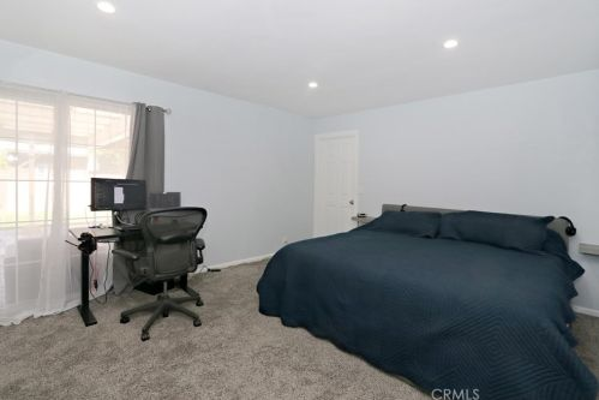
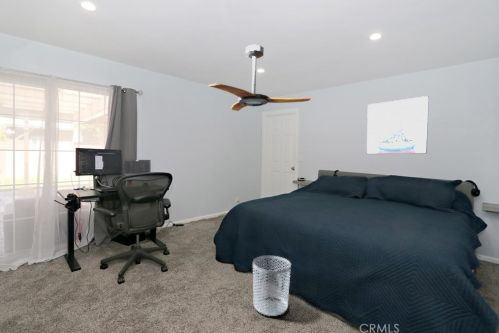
+ ceiling fan [207,43,312,112]
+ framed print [365,95,430,155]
+ waste bin [252,255,292,317]
